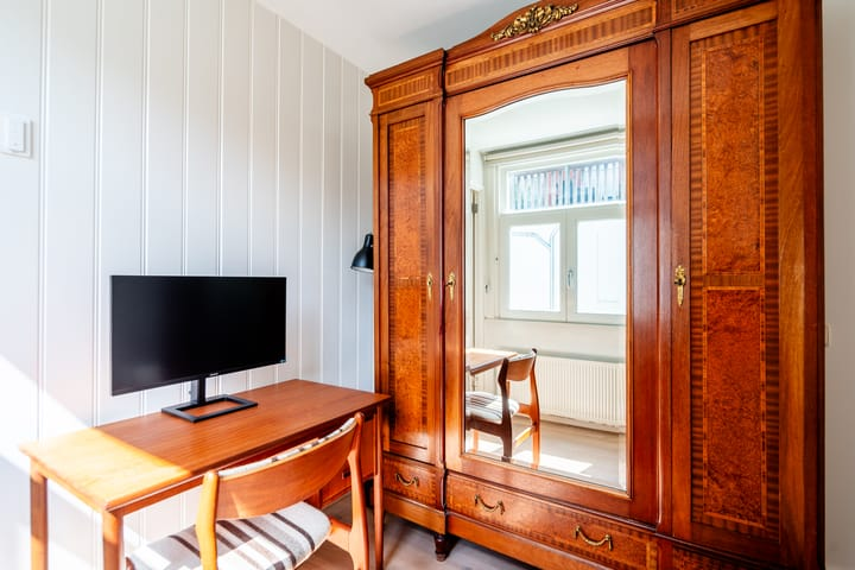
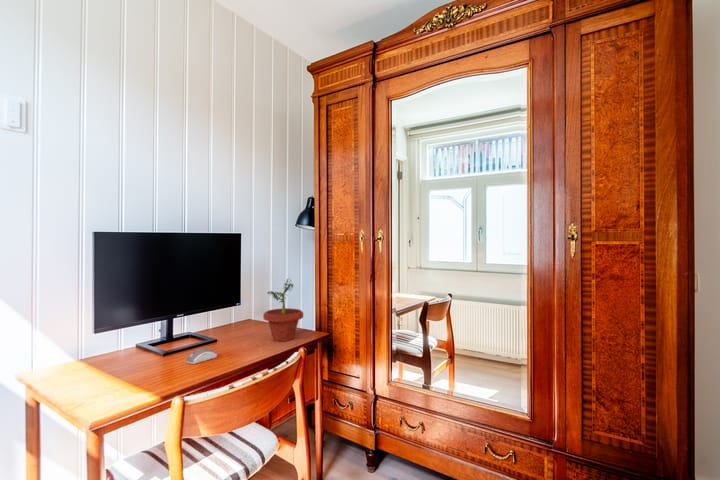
+ computer mouse [185,347,218,365]
+ potted plant [262,276,304,342]
